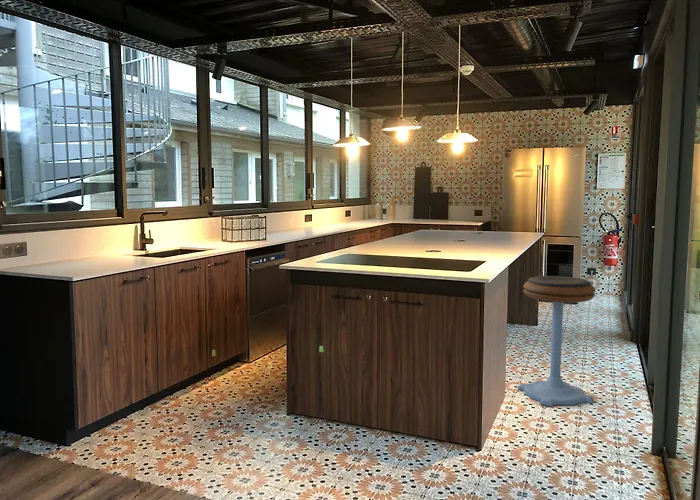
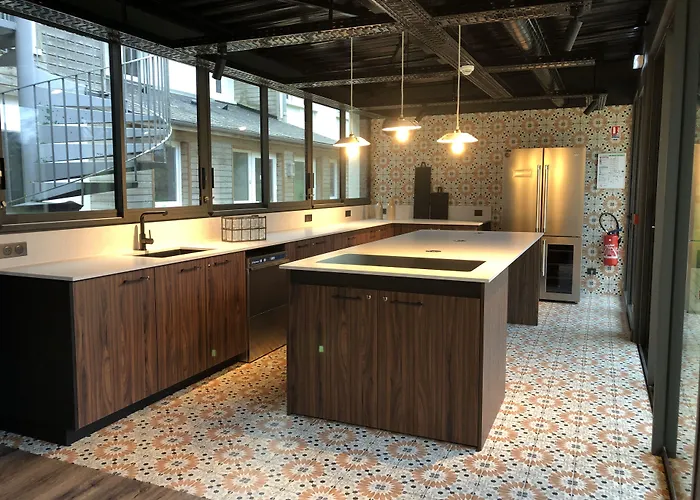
- bar stool [517,275,597,407]
